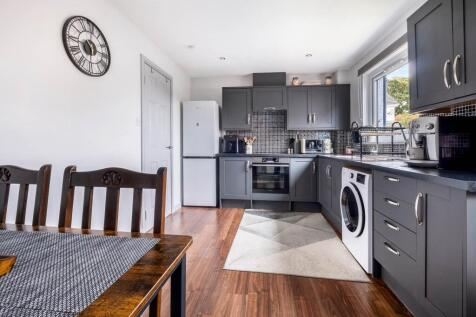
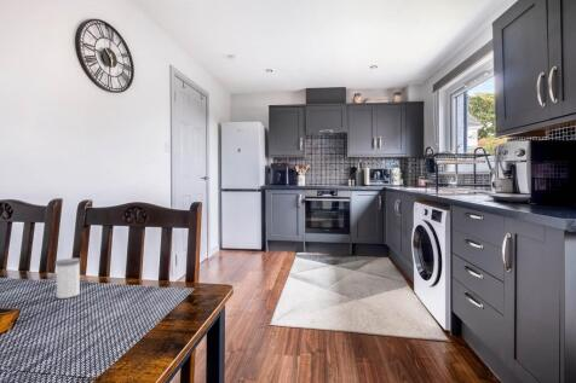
+ salt shaker [54,257,82,300]
